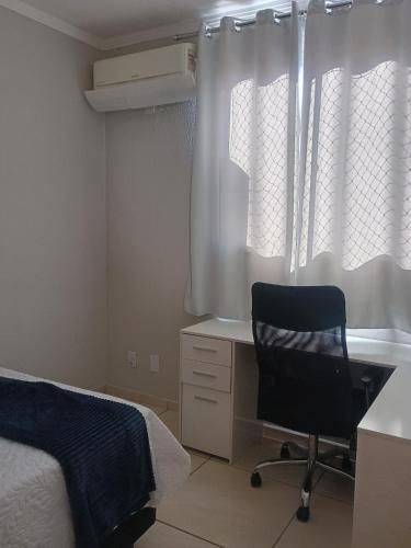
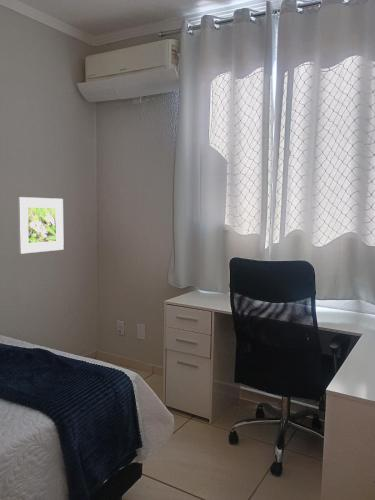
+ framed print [17,196,65,255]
